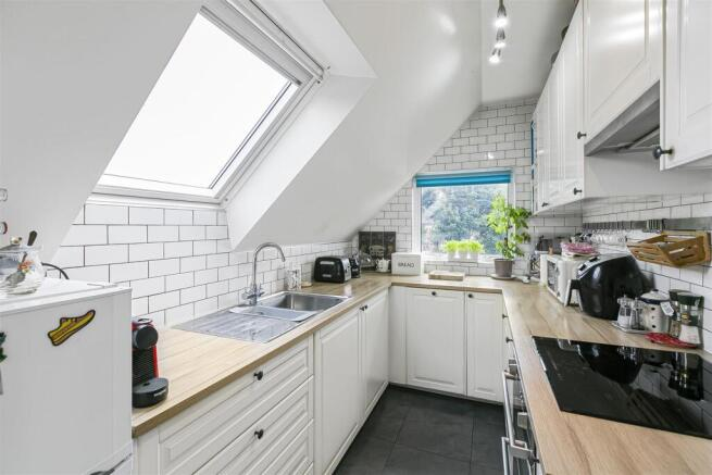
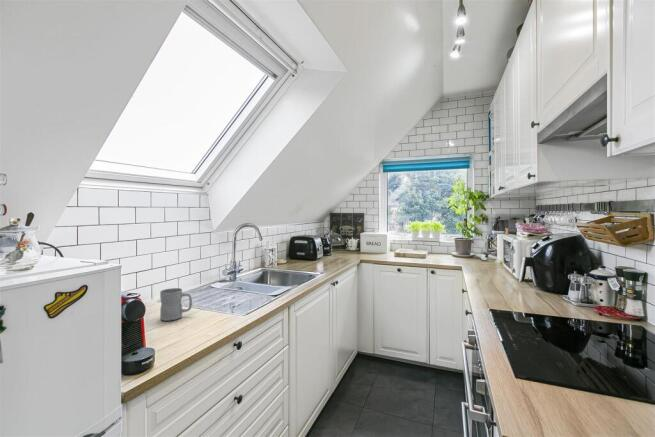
+ mug [159,287,193,322]
